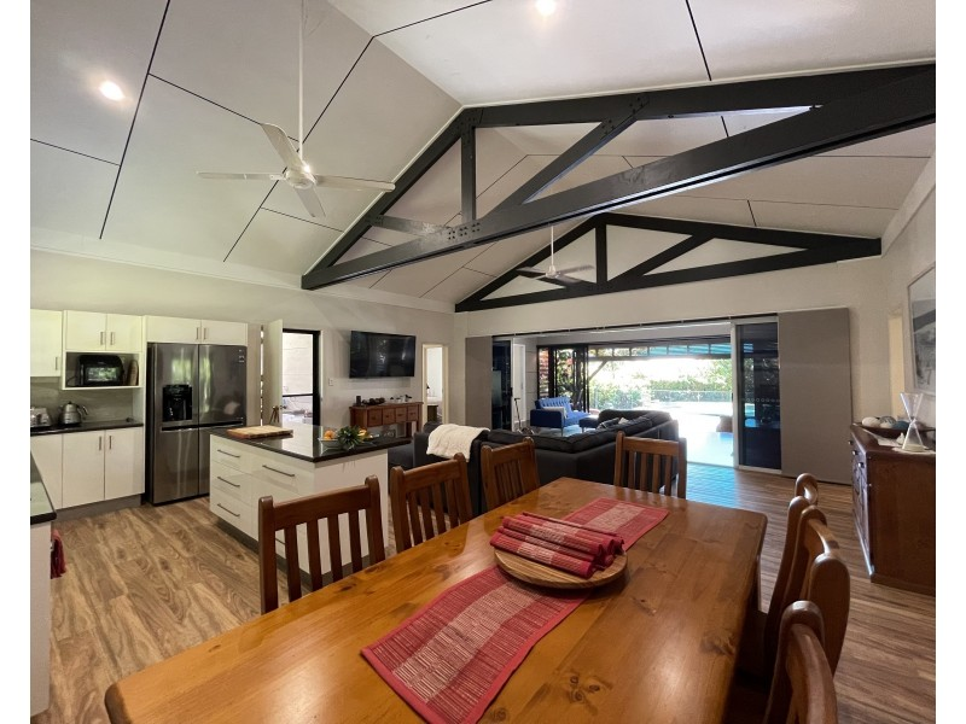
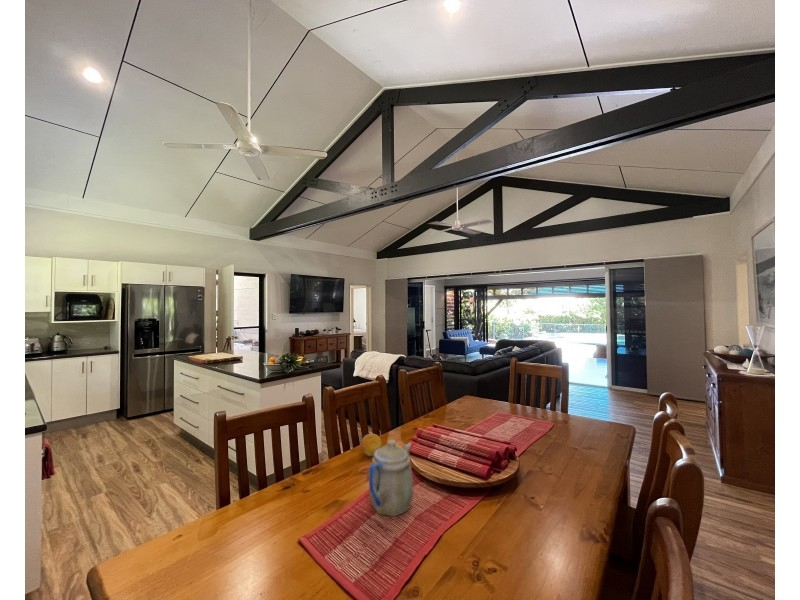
+ teapot [368,439,414,517]
+ fruit [360,433,383,457]
